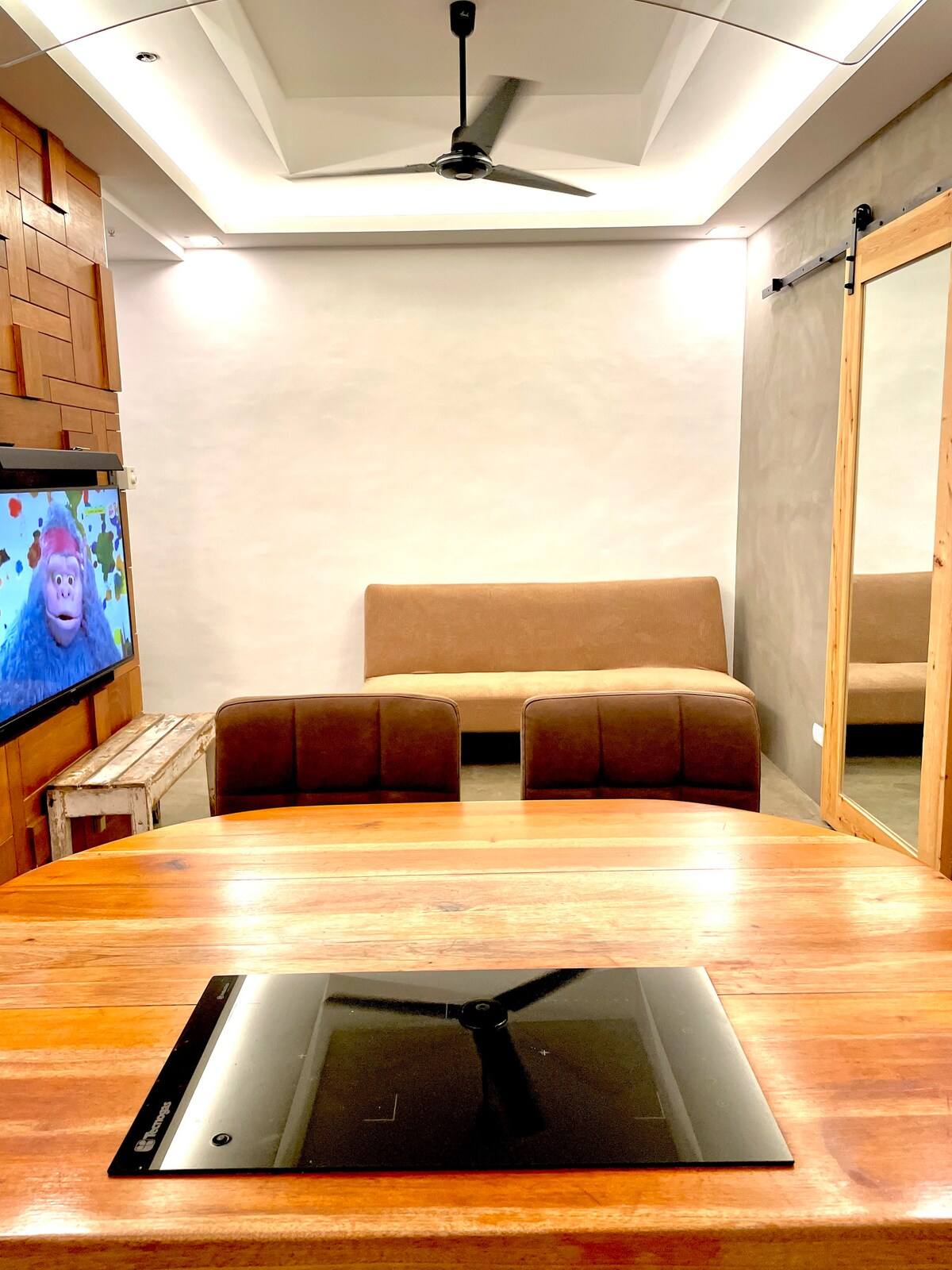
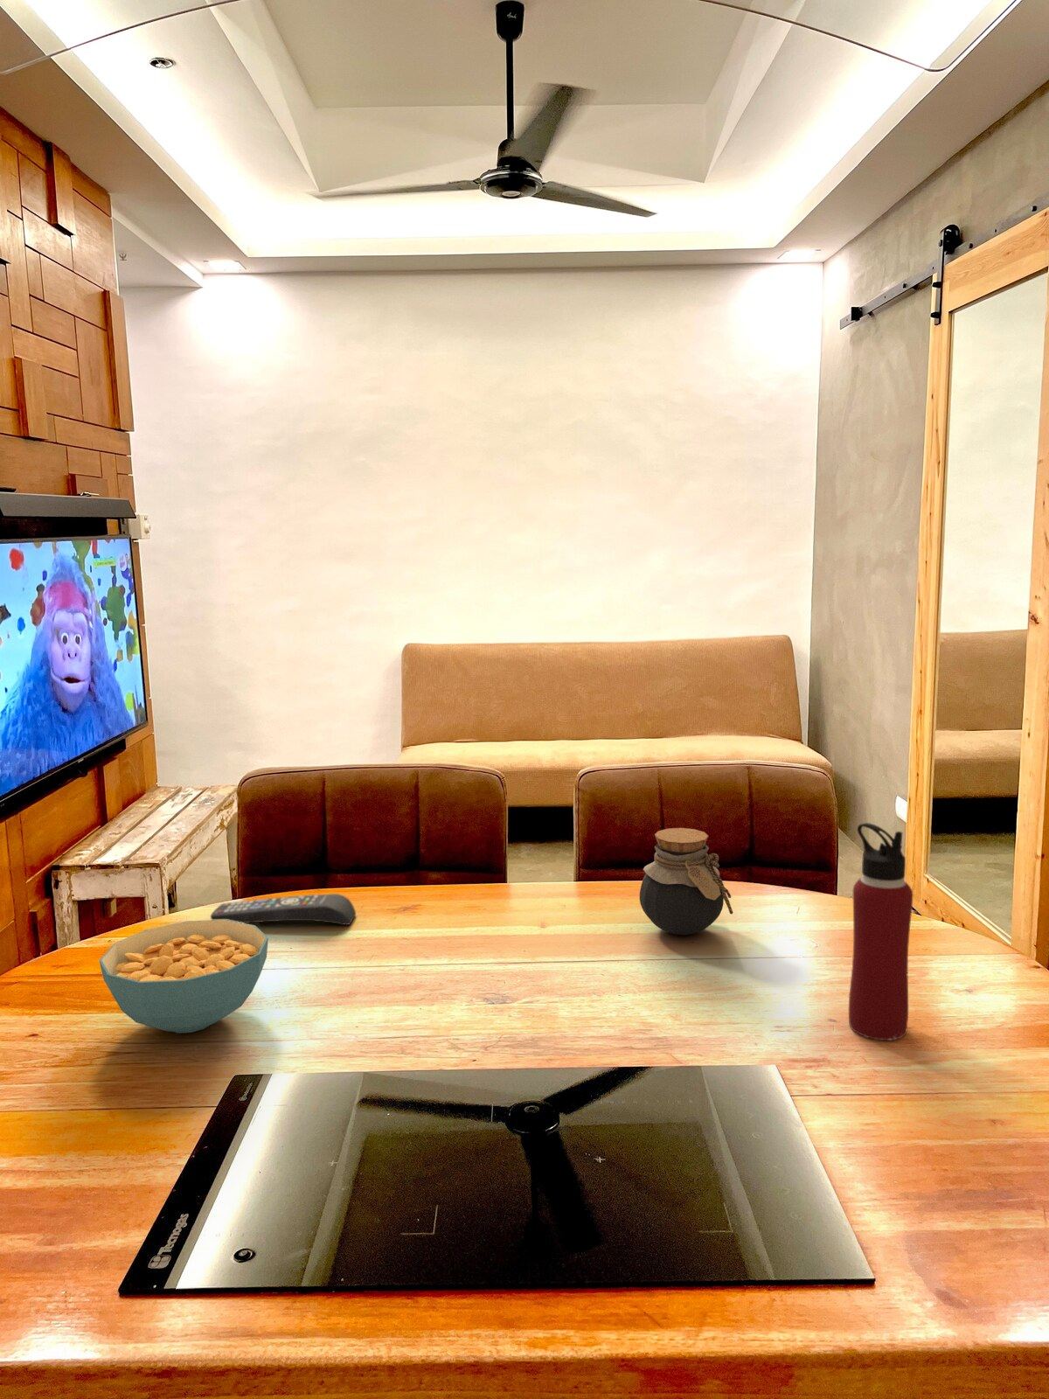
+ water bottle [848,822,913,1041]
+ jar [639,827,734,935]
+ cereal bowl [99,919,269,1033]
+ remote control [209,892,357,926]
